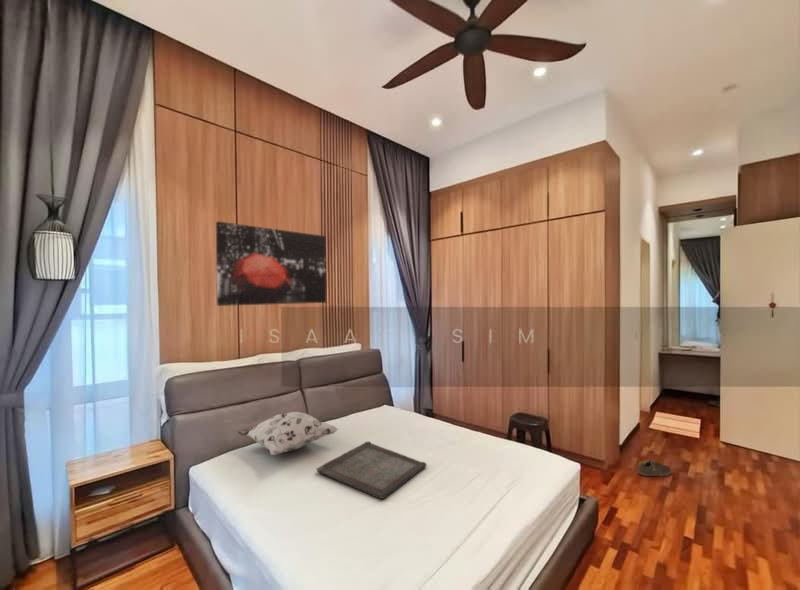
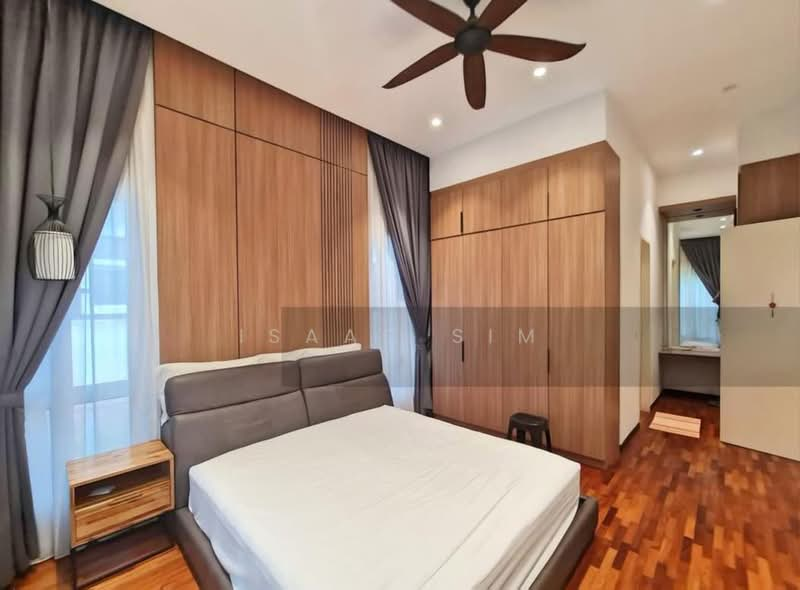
- wall art [215,221,327,307]
- decorative pillow [237,411,340,456]
- serving tray [315,441,428,500]
- sneaker [637,459,673,477]
